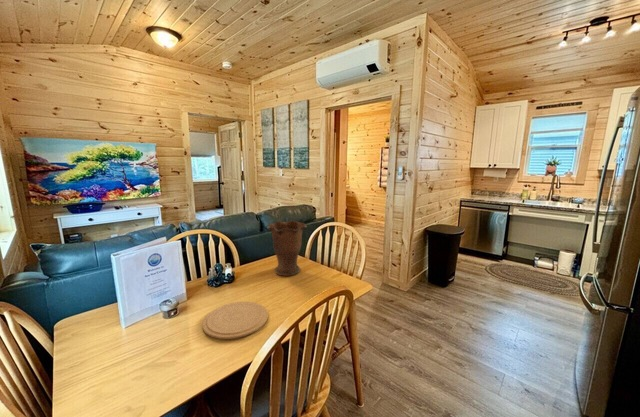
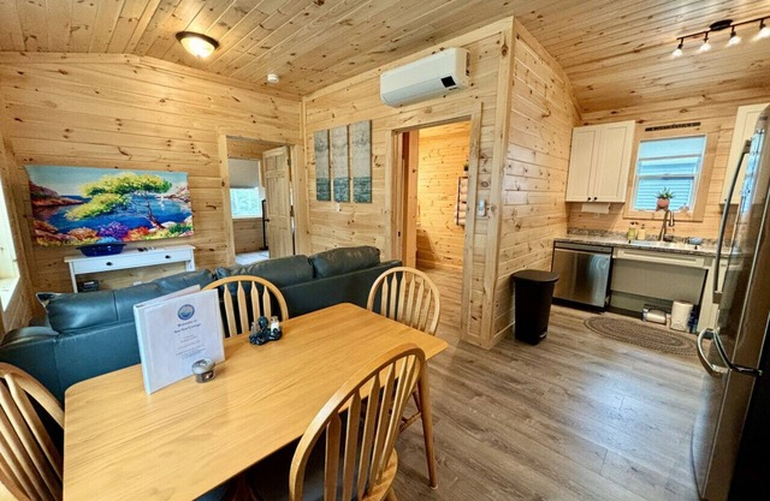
- plate [201,301,269,340]
- vase [266,220,308,277]
